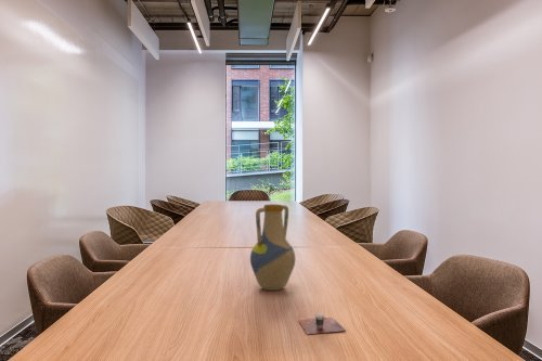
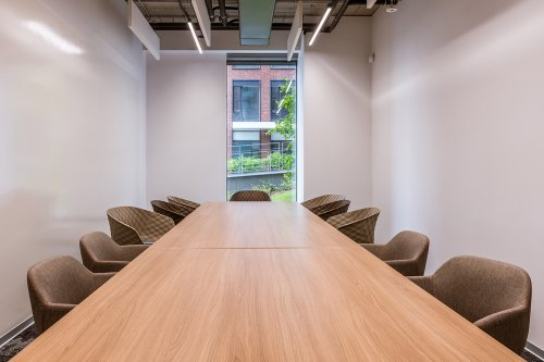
- cup [297,313,347,335]
- vase [249,203,296,292]
